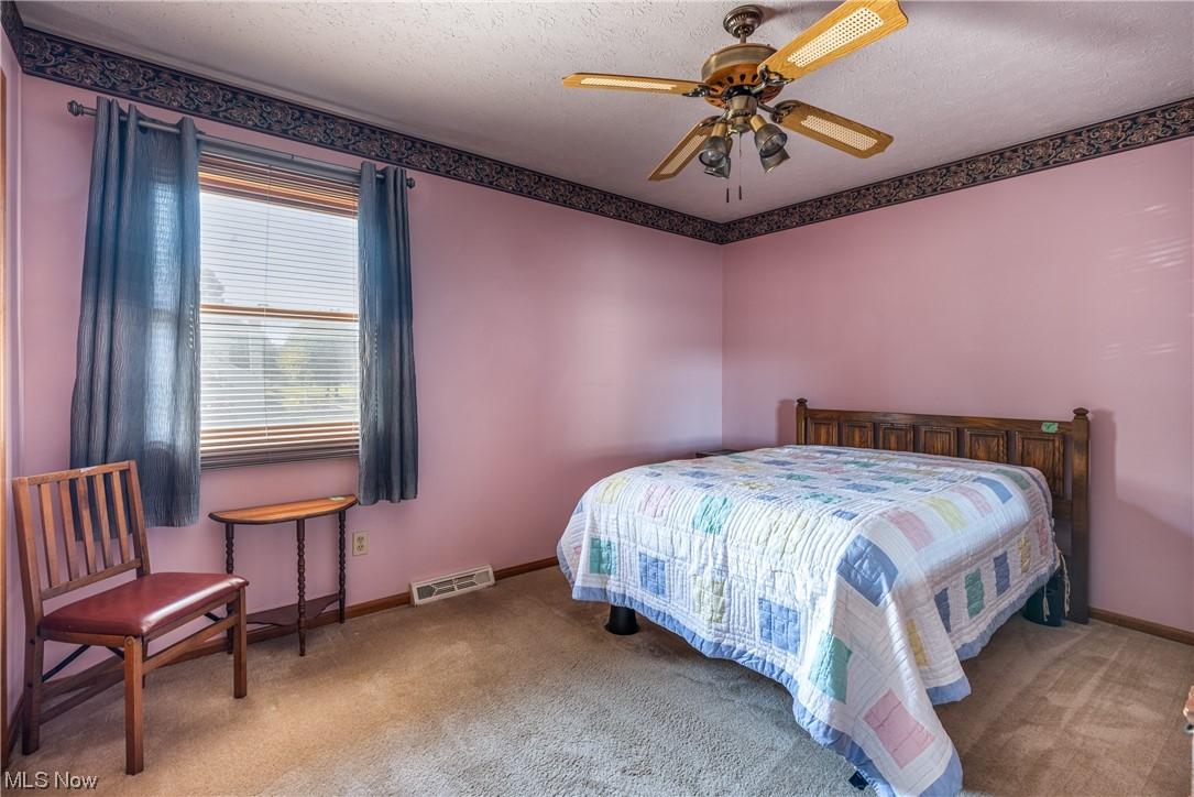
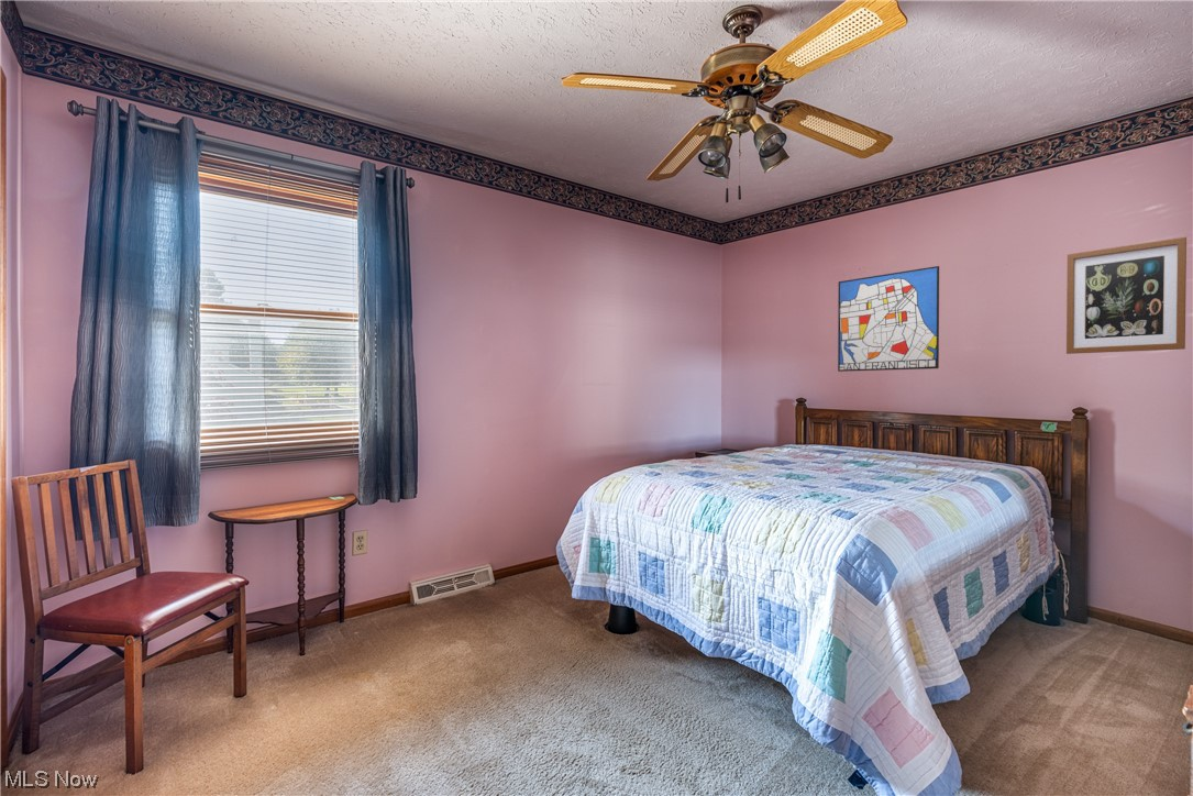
+ wall art [1065,236,1188,355]
+ wall art [837,265,940,373]
